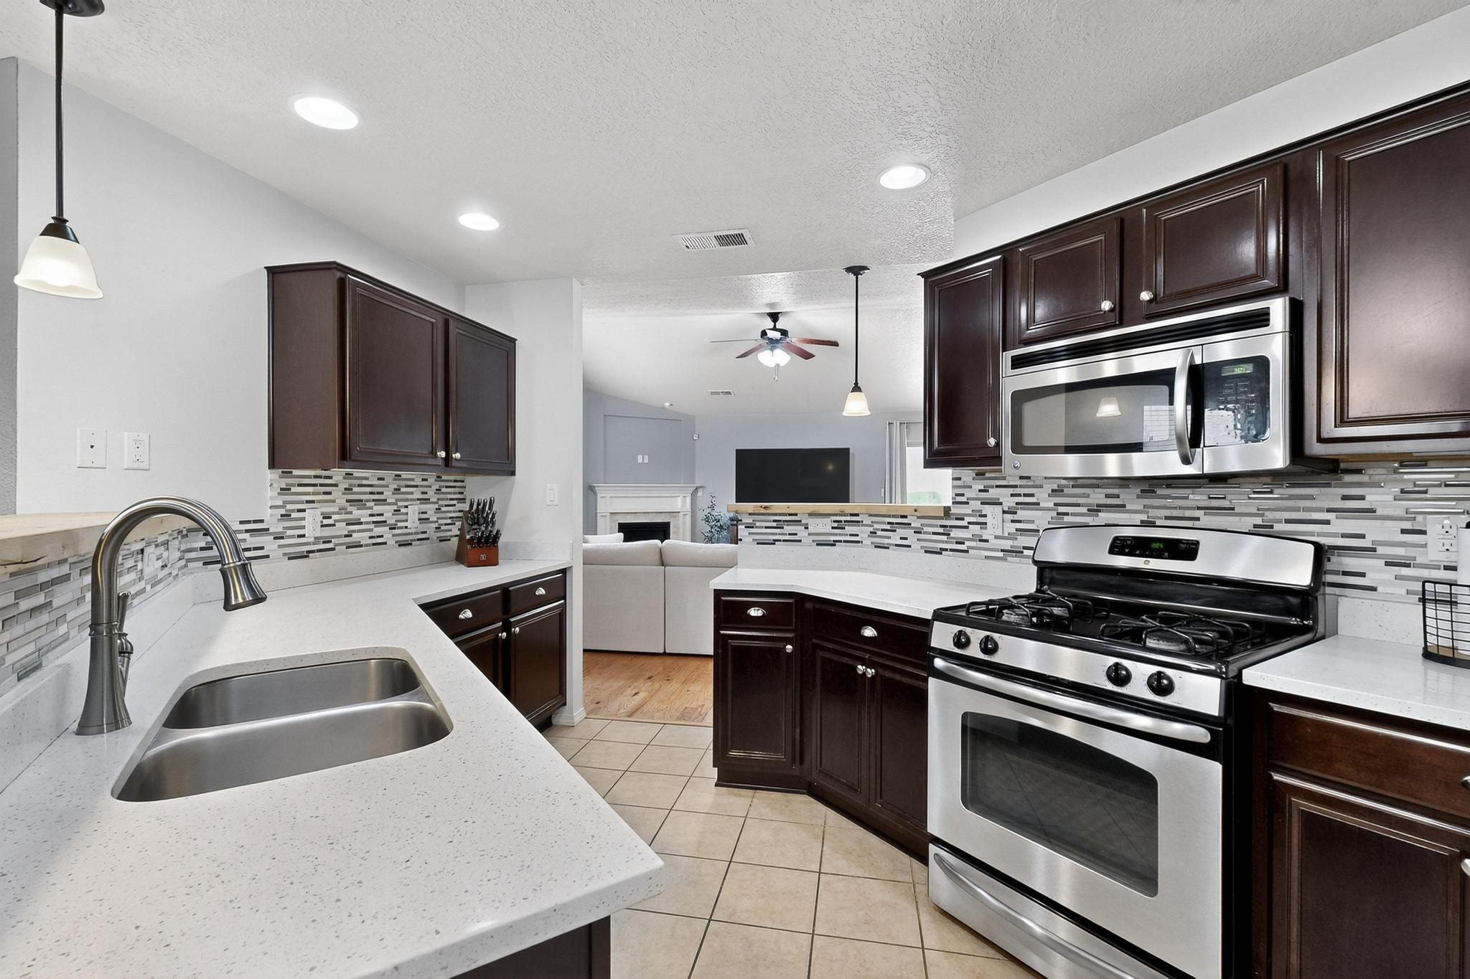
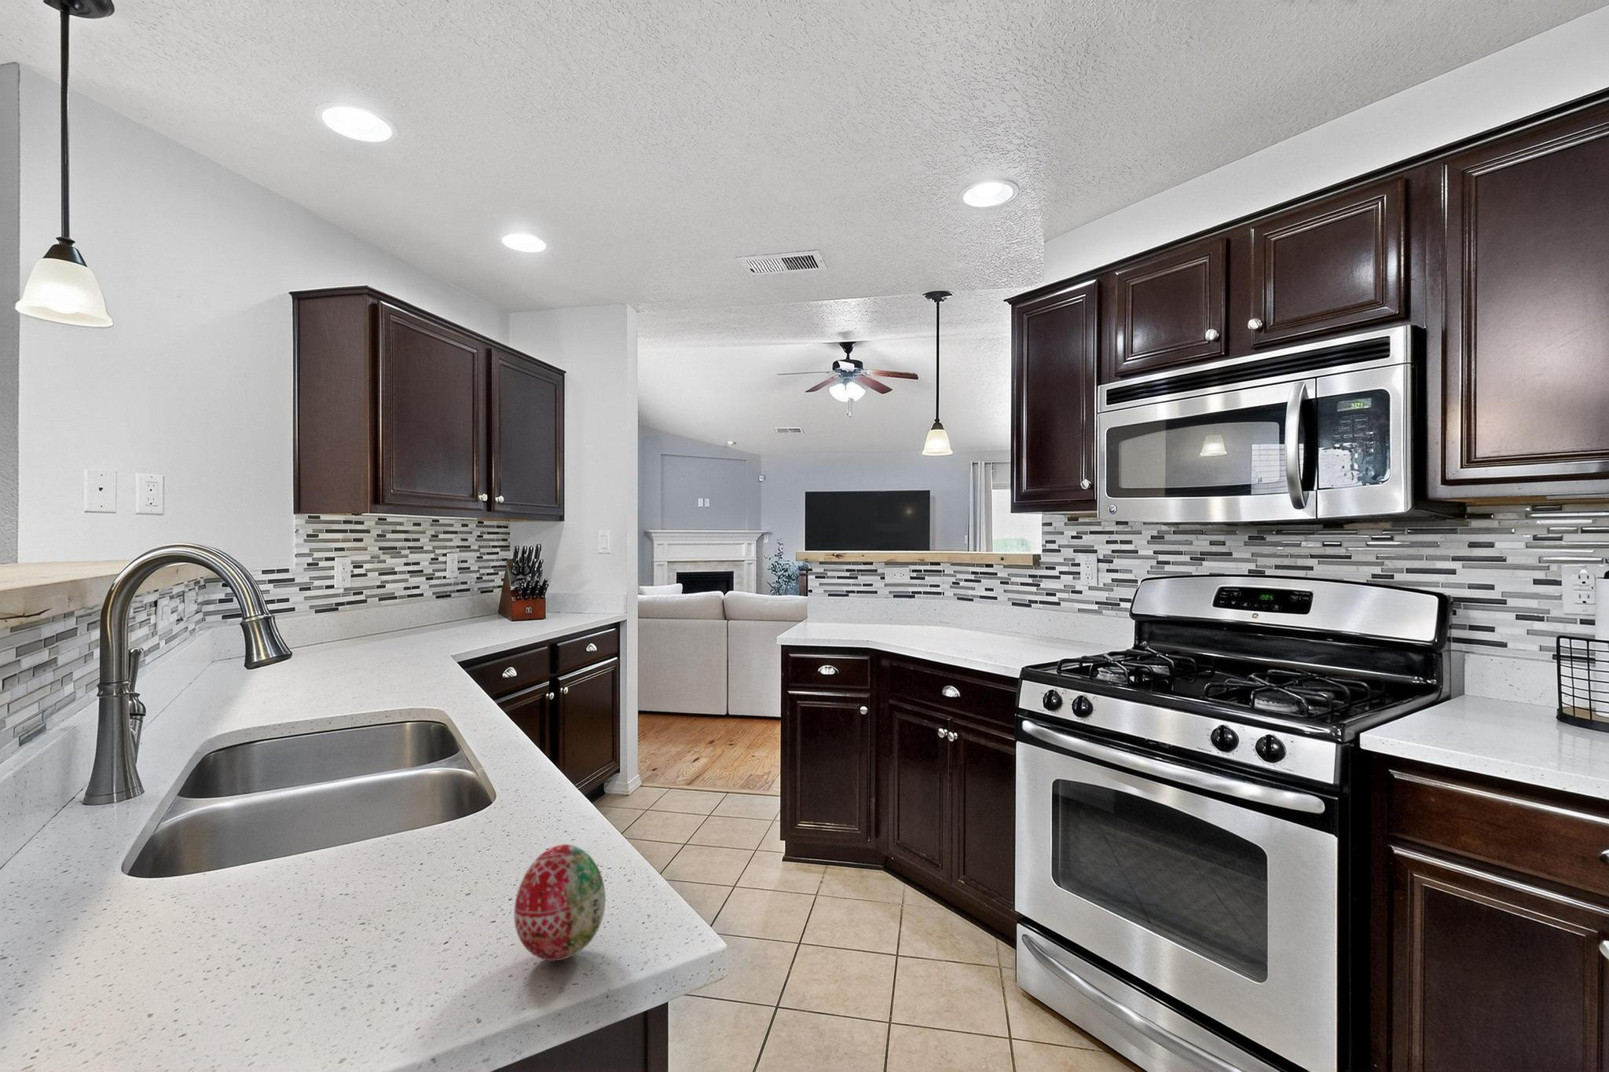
+ decorative egg [513,843,607,961]
